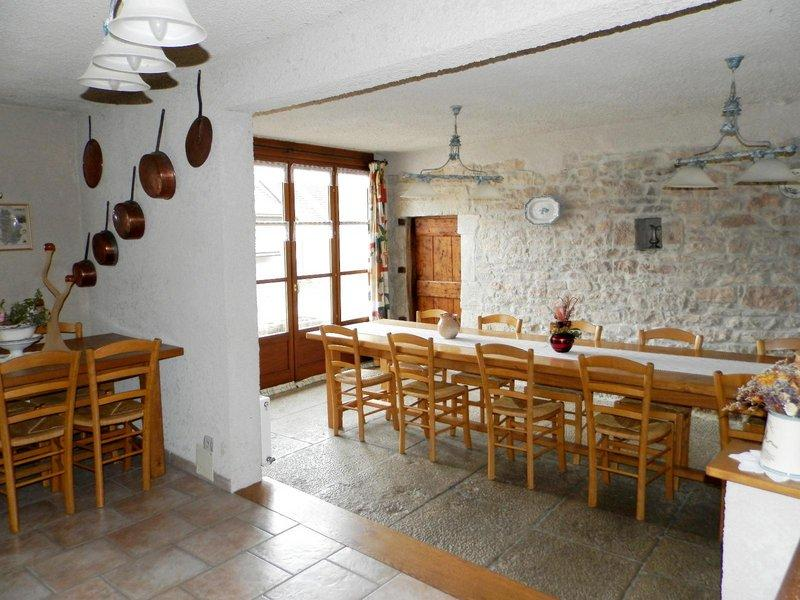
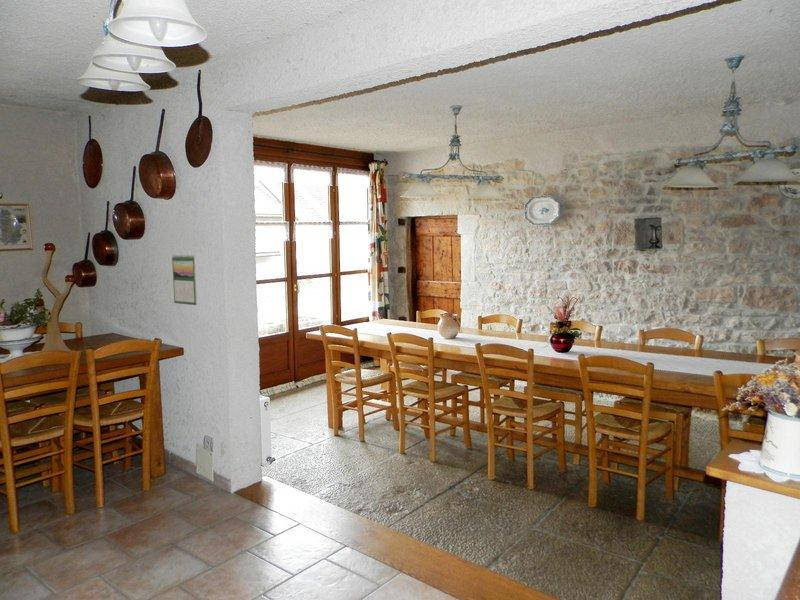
+ calendar [171,253,198,306]
